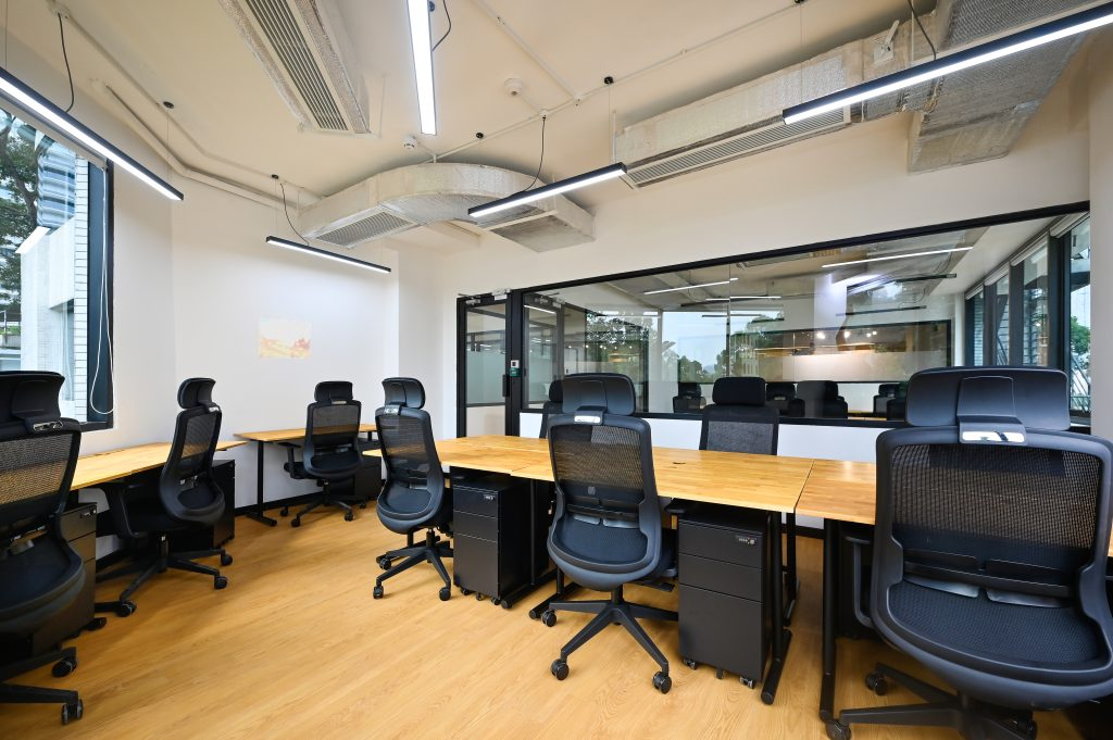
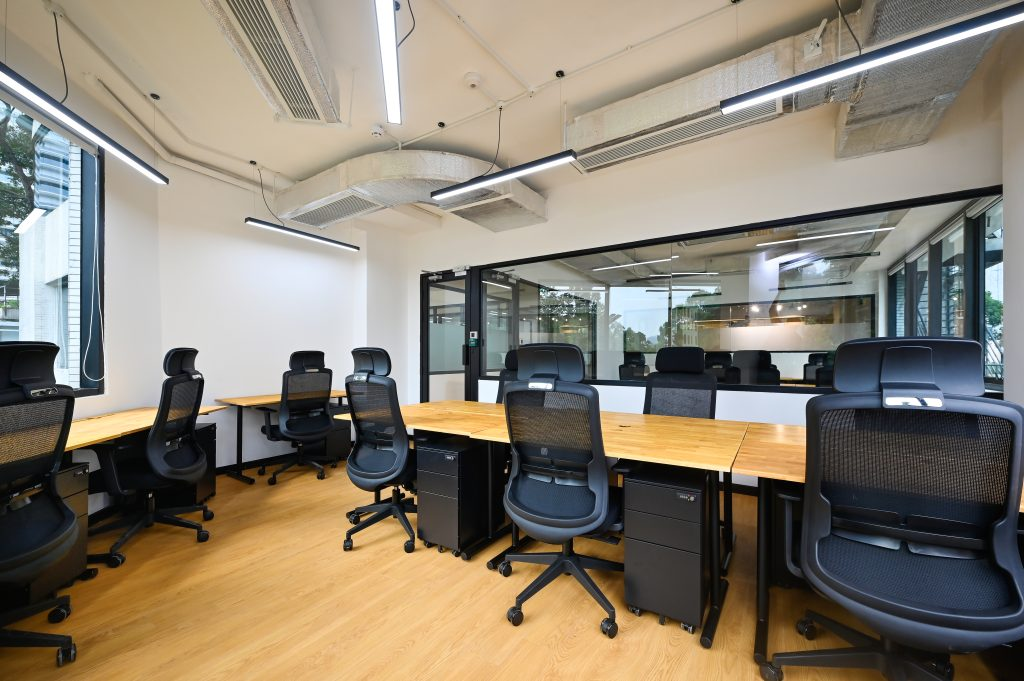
- wall art [259,317,311,360]
